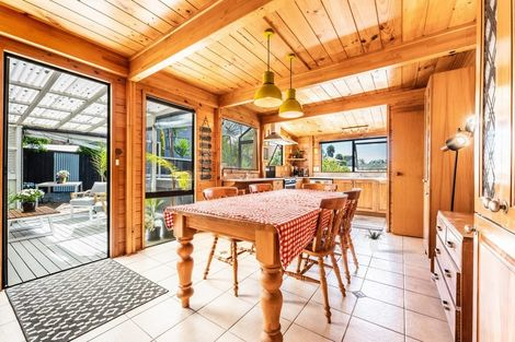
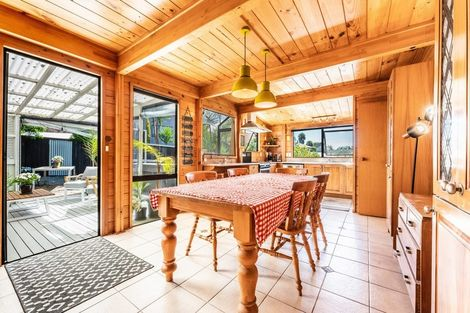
- potted plant [363,227,387,253]
